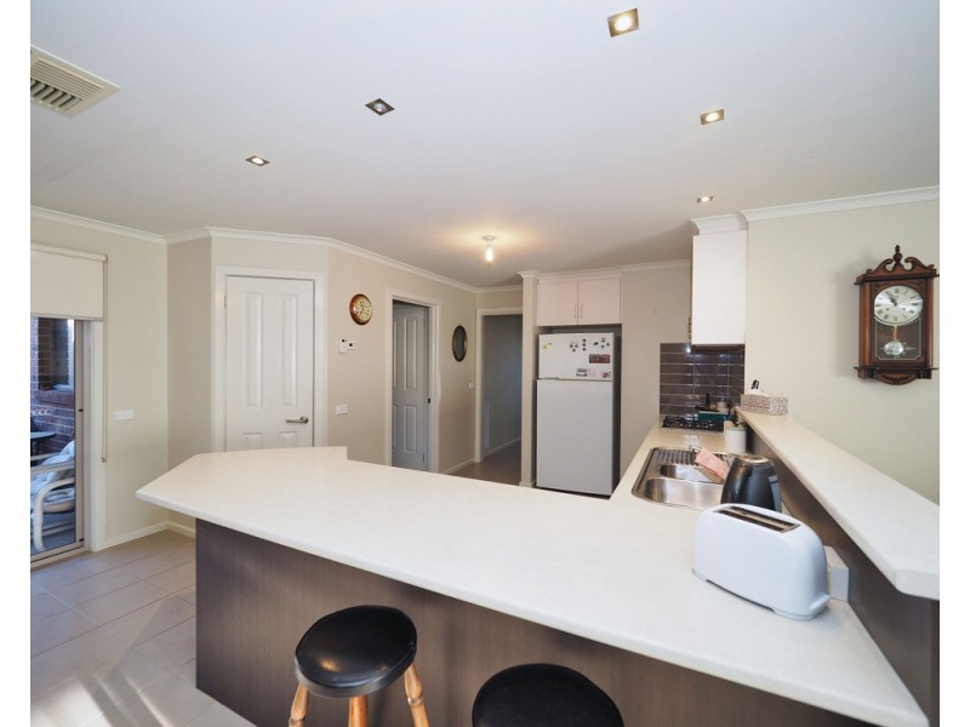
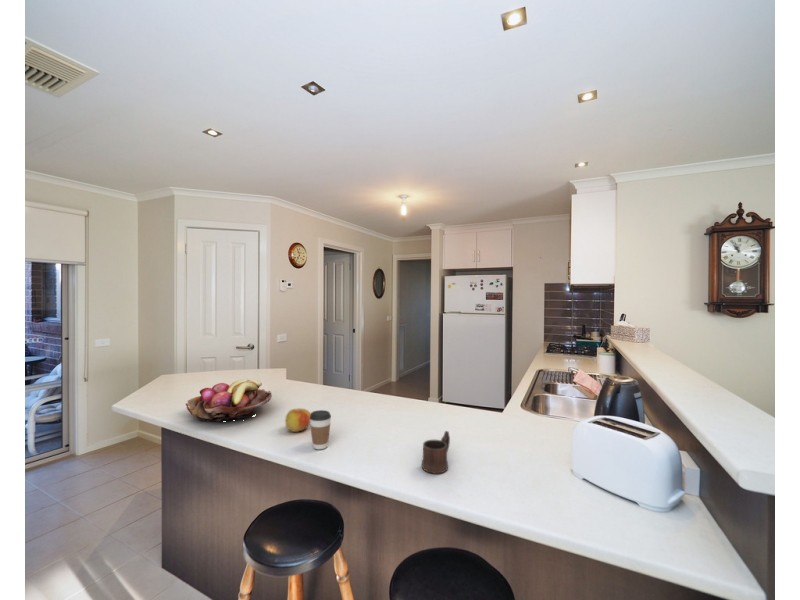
+ fruit basket [185,378,273,423]
+ mug [421,430,451,475]
+ apple [284,407,311,433]
+ coffee cup [309,409,332,450]
